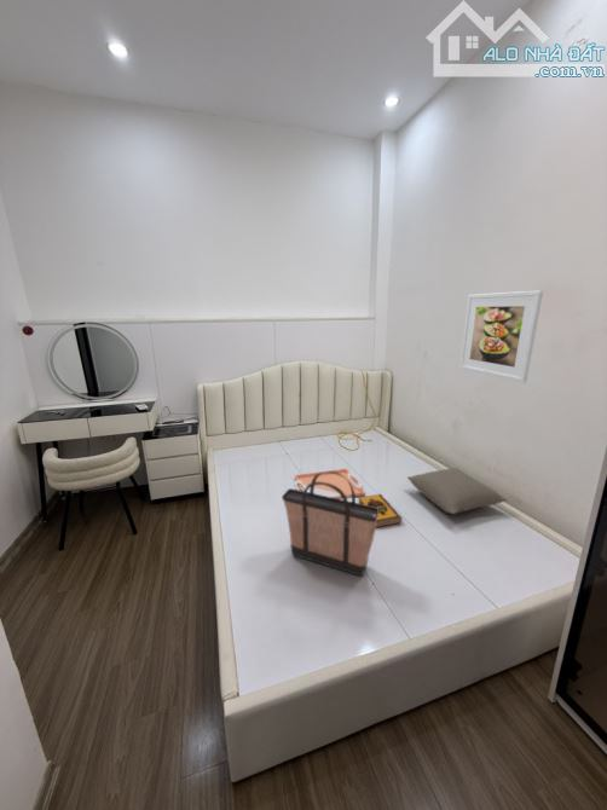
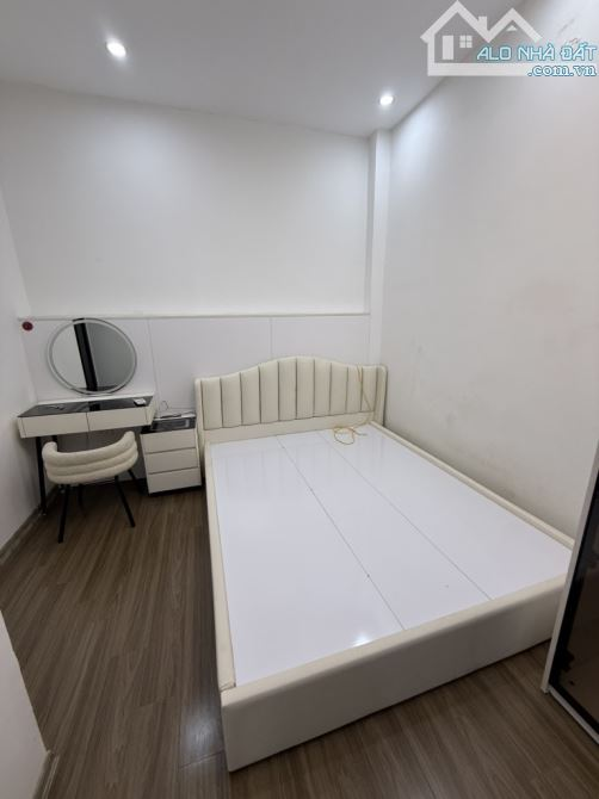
- shopping bag [281,470,378,577]
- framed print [458,289,544,384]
- pillow [406,467,509,515]
- hardback book [357,493,403,530]
- serving tray [294,468,366,499]
